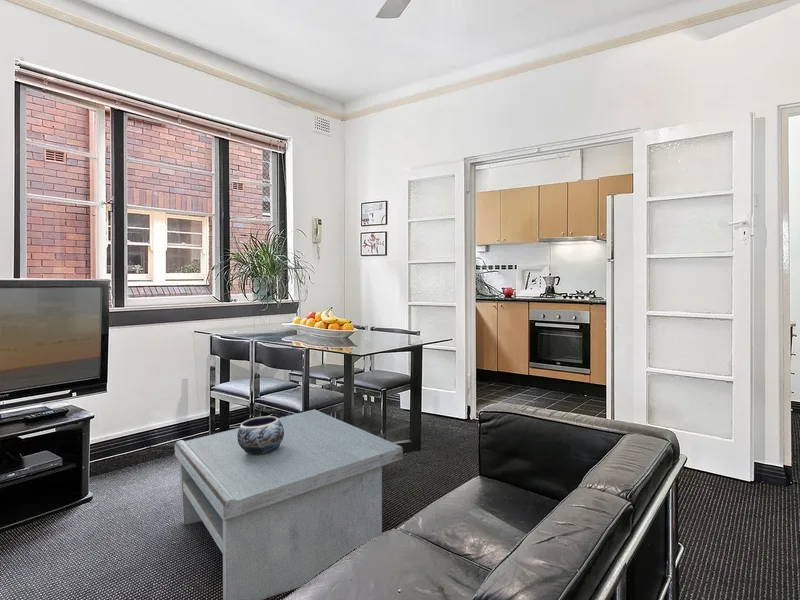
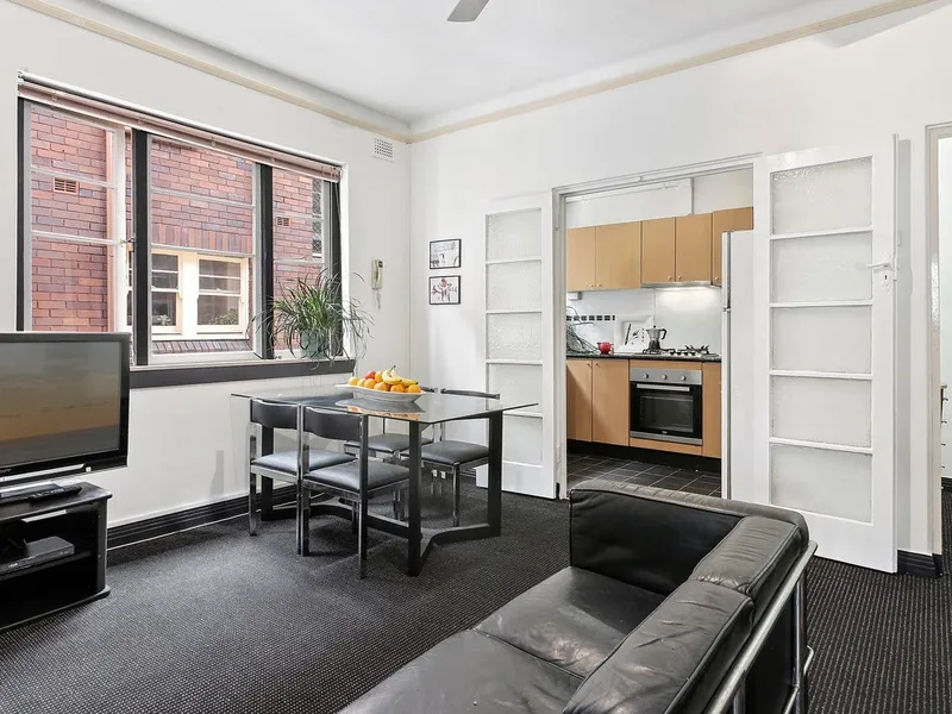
- decorative bowl [237,415,284,454]
- coffee table [174,408,404,600]
